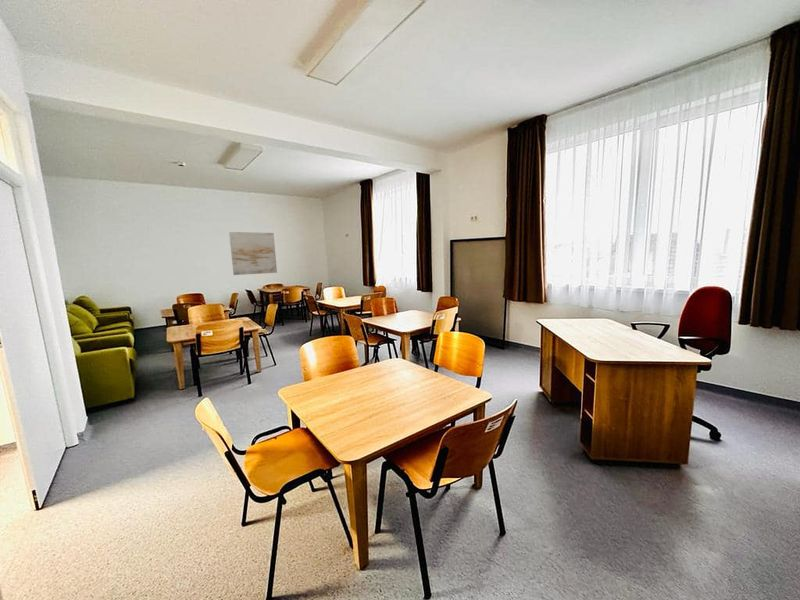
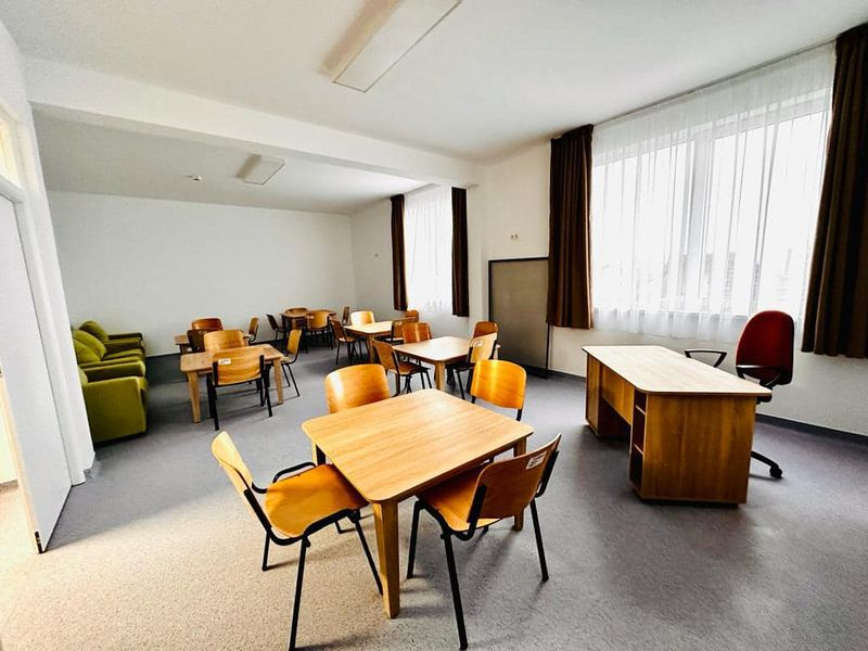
- wall art [228,231,278,276]
